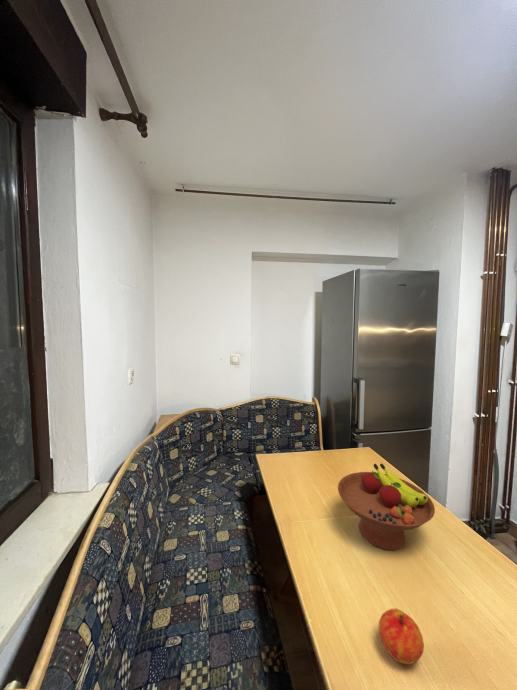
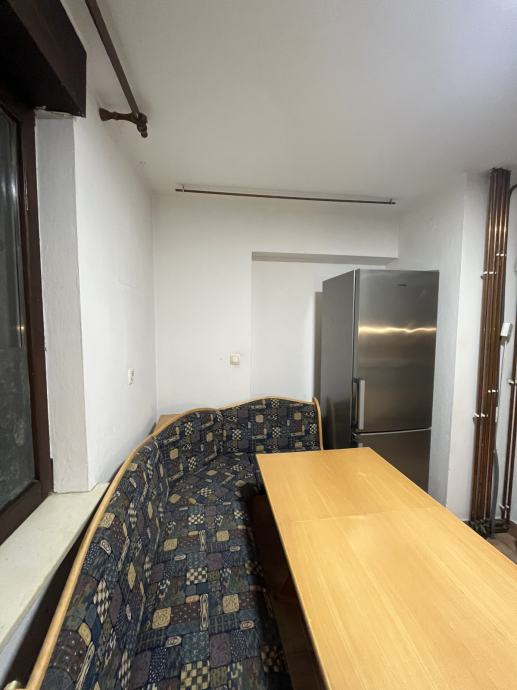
- fruit [378,607,425,665]
- fruit bowl [337,462,436,551]
